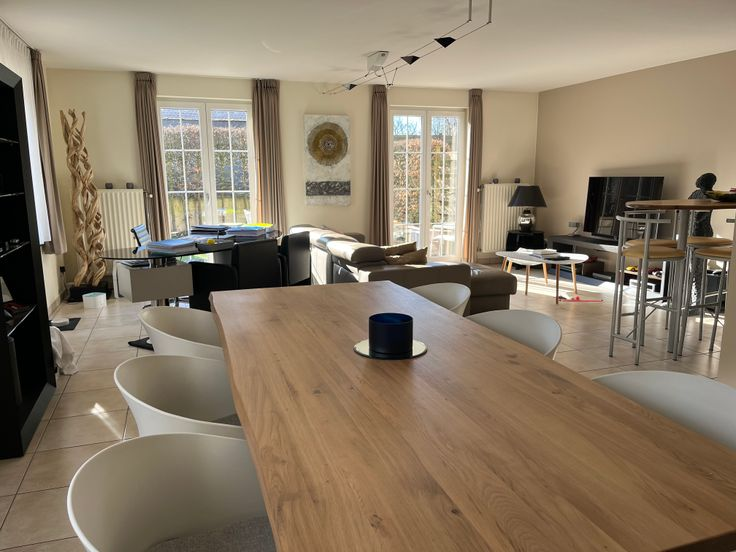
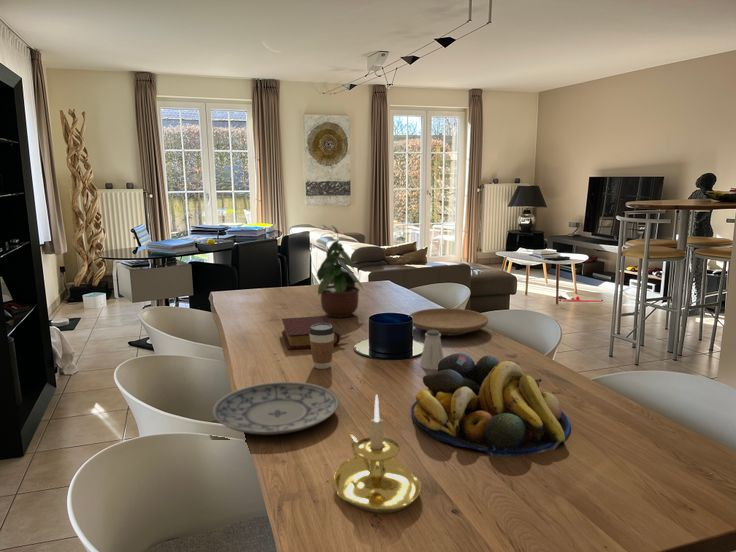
+ fruit bowl [410,352,571,459]
+ coffee cup [309,323,335,370]
+ saltshaker [419,330,445,370]
+ plate [408,307,489,336]
+ potted plant [316,225,365,319]
+ plate [212,381,340,436]
+ candle holder [333,394,422,514]
+ book [281,315,341,351]
